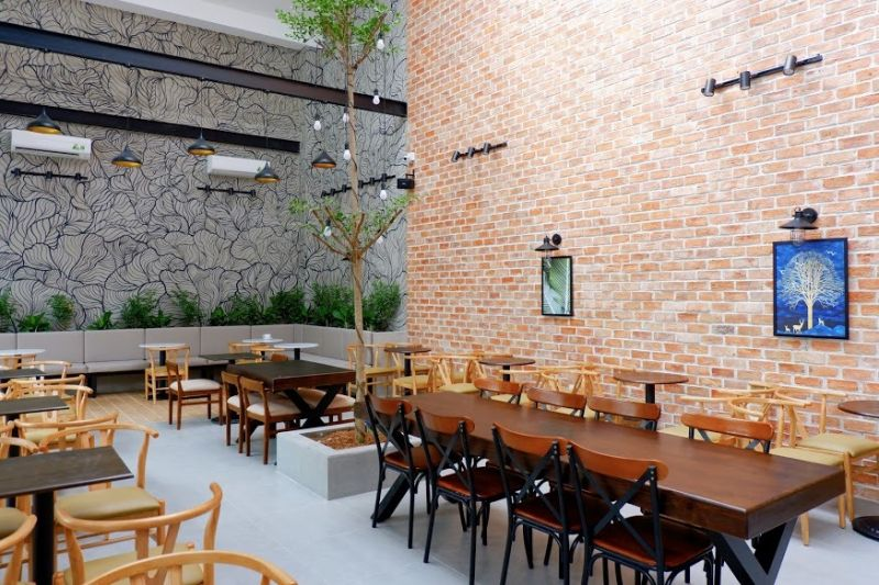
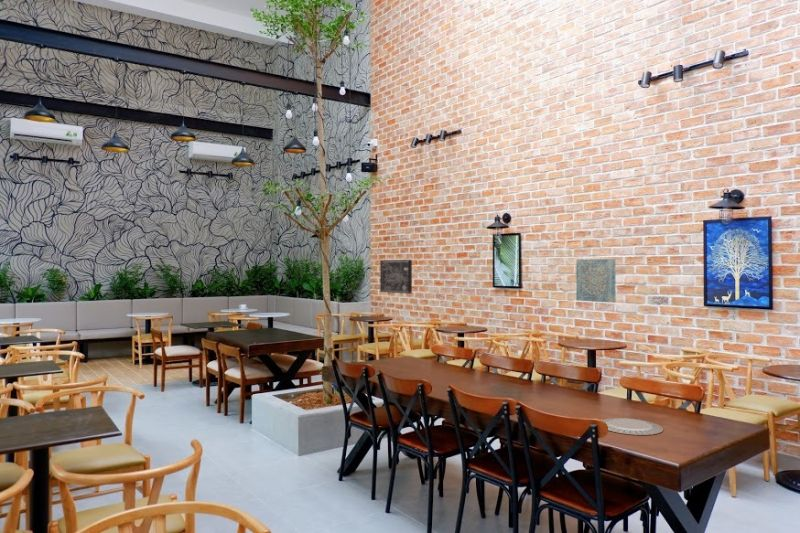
+ chinaware [600,417,664,436]
+ wall art [379,259,413,295]
+ wall art [575,258,616,303]
